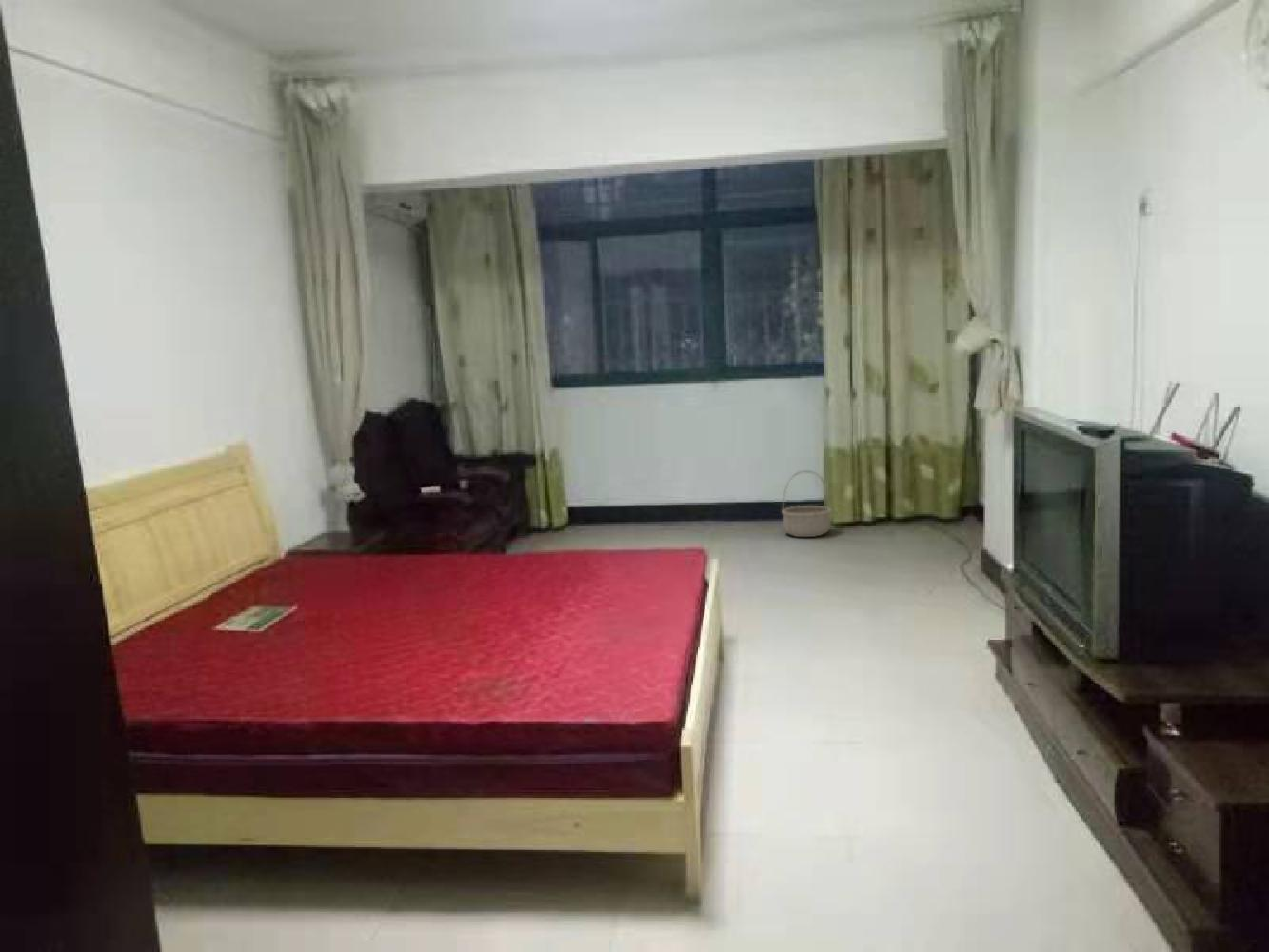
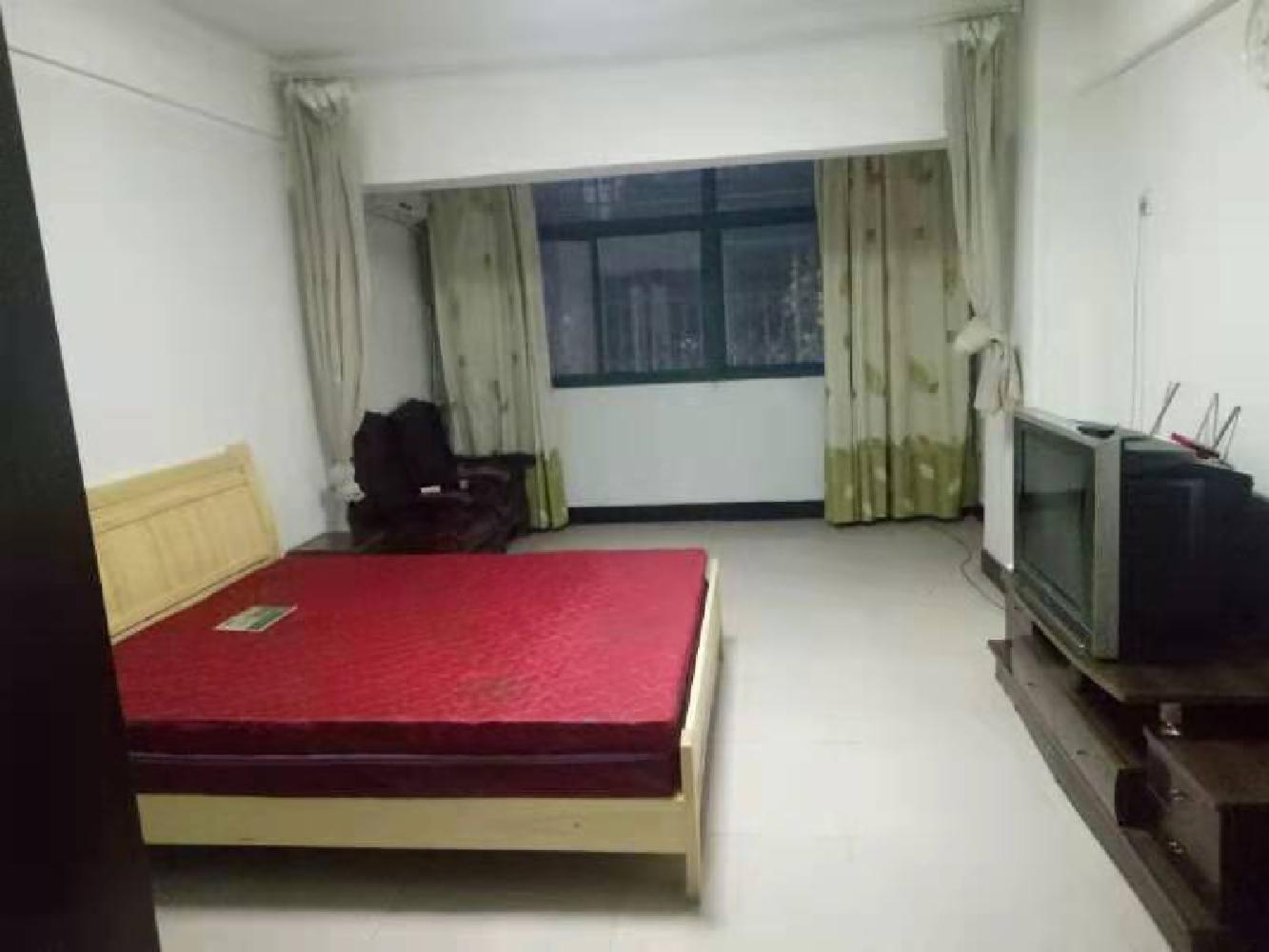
- basket [781,469,833,538]
